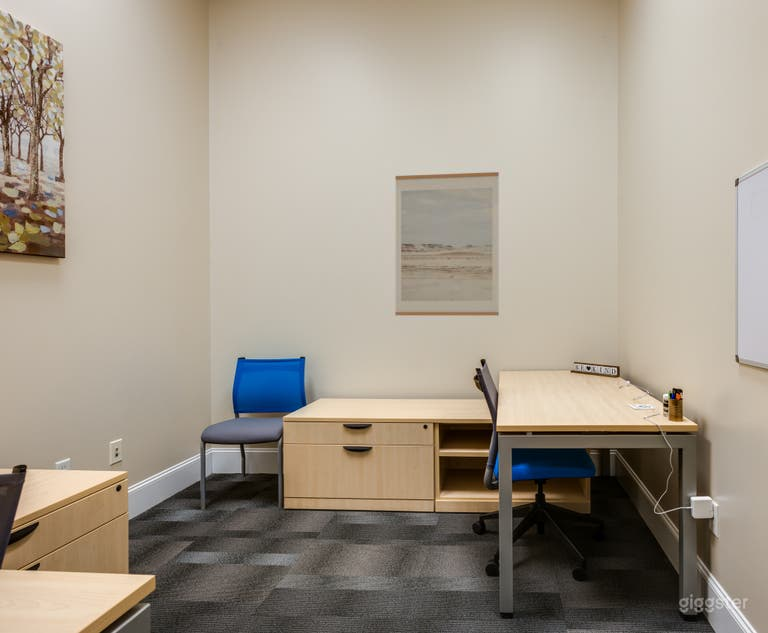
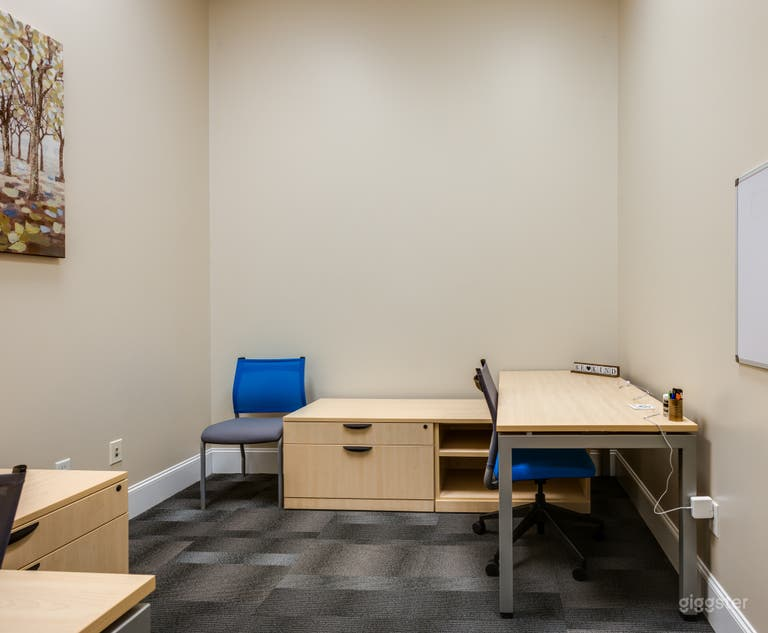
- wall art [394,171,500,316]
